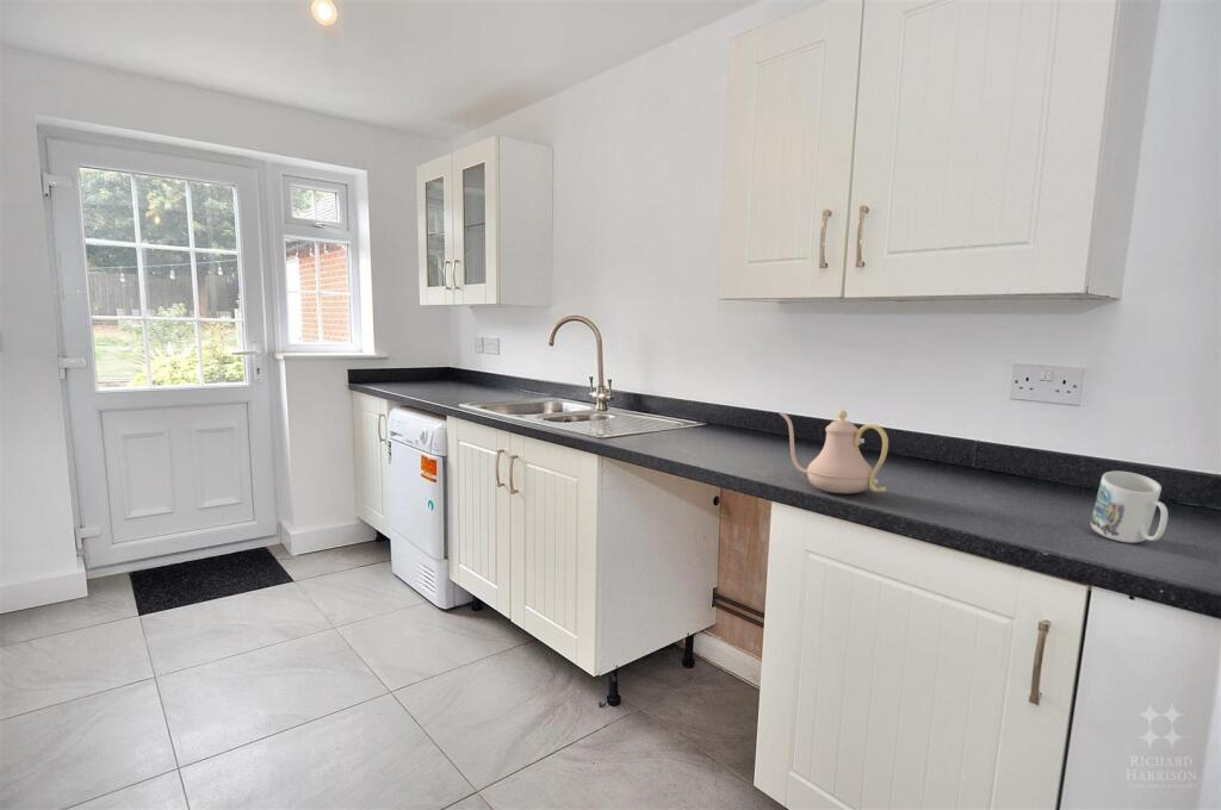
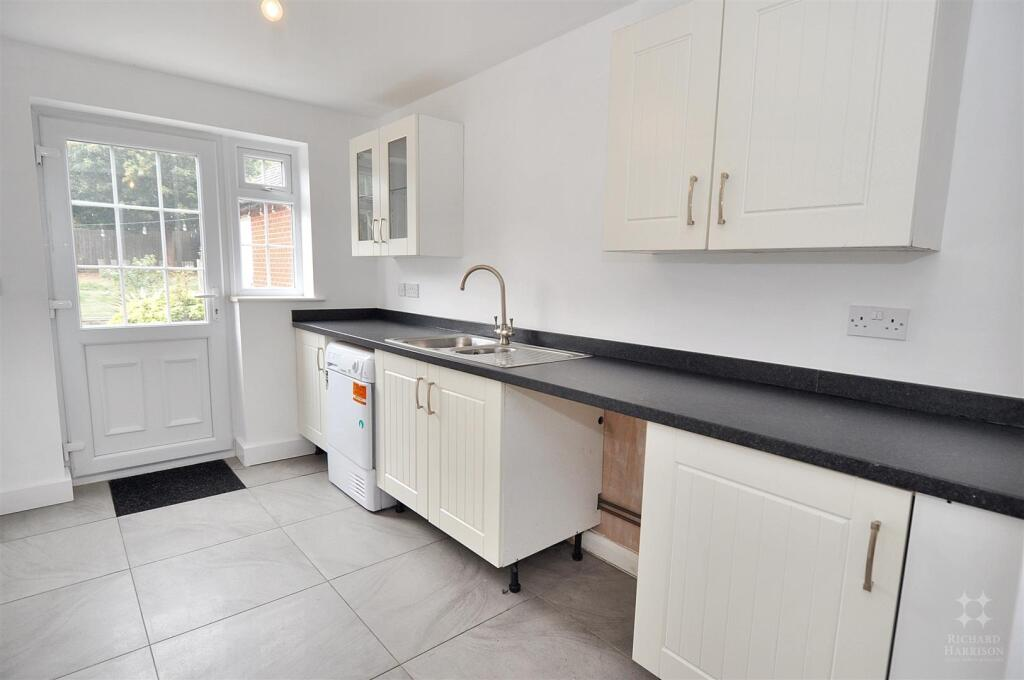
- teapot [779,409,890,494]
- mug [1090,471,1169,544]
